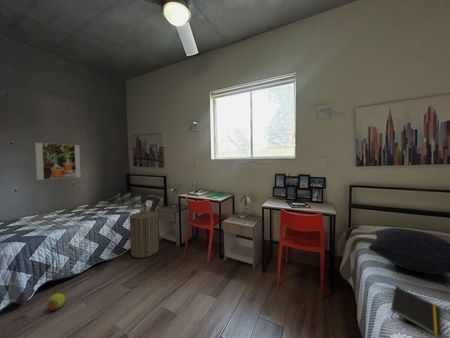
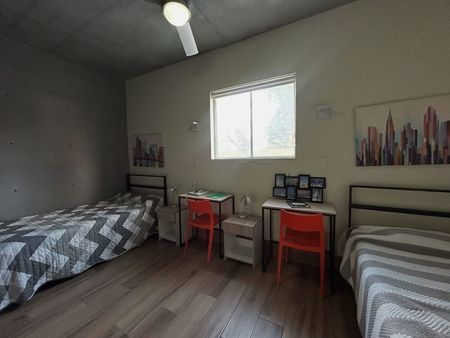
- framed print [34,142,82,181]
- laundry hamper [129,208,160,259]
- notepad [390,285,443,338]
- ball [46,292,66,311]
- pillow [367,227,450,275]
